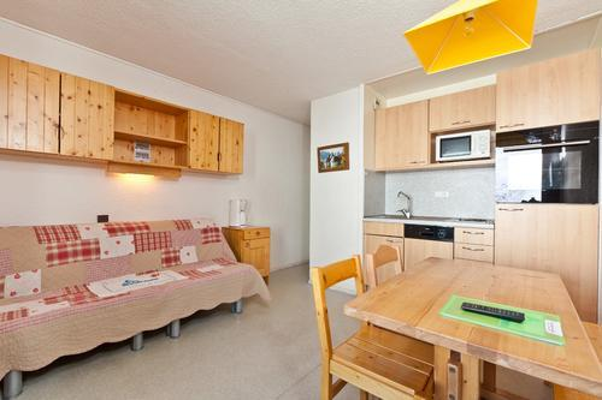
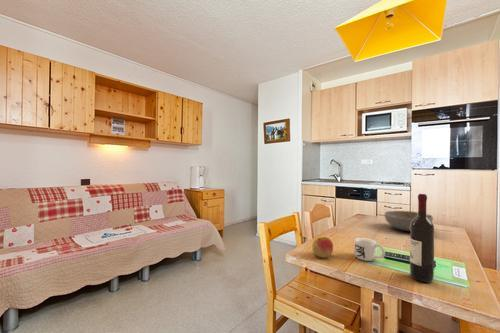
+ apple [311,236,334,259]
+ wine bottle [409,193,435,284]
+ bowl [384,210,434,232]
+ mug [353,237,386,262]
